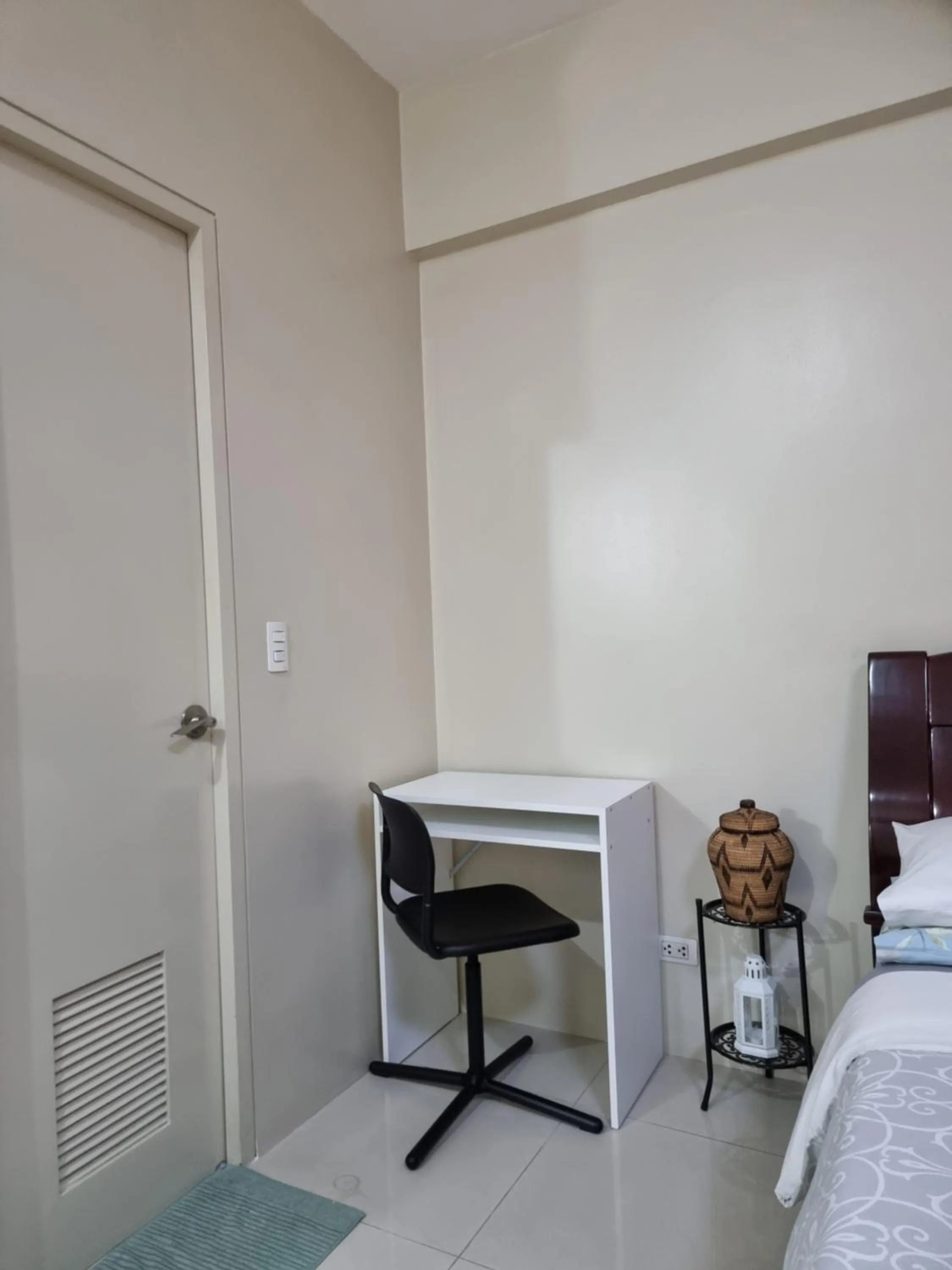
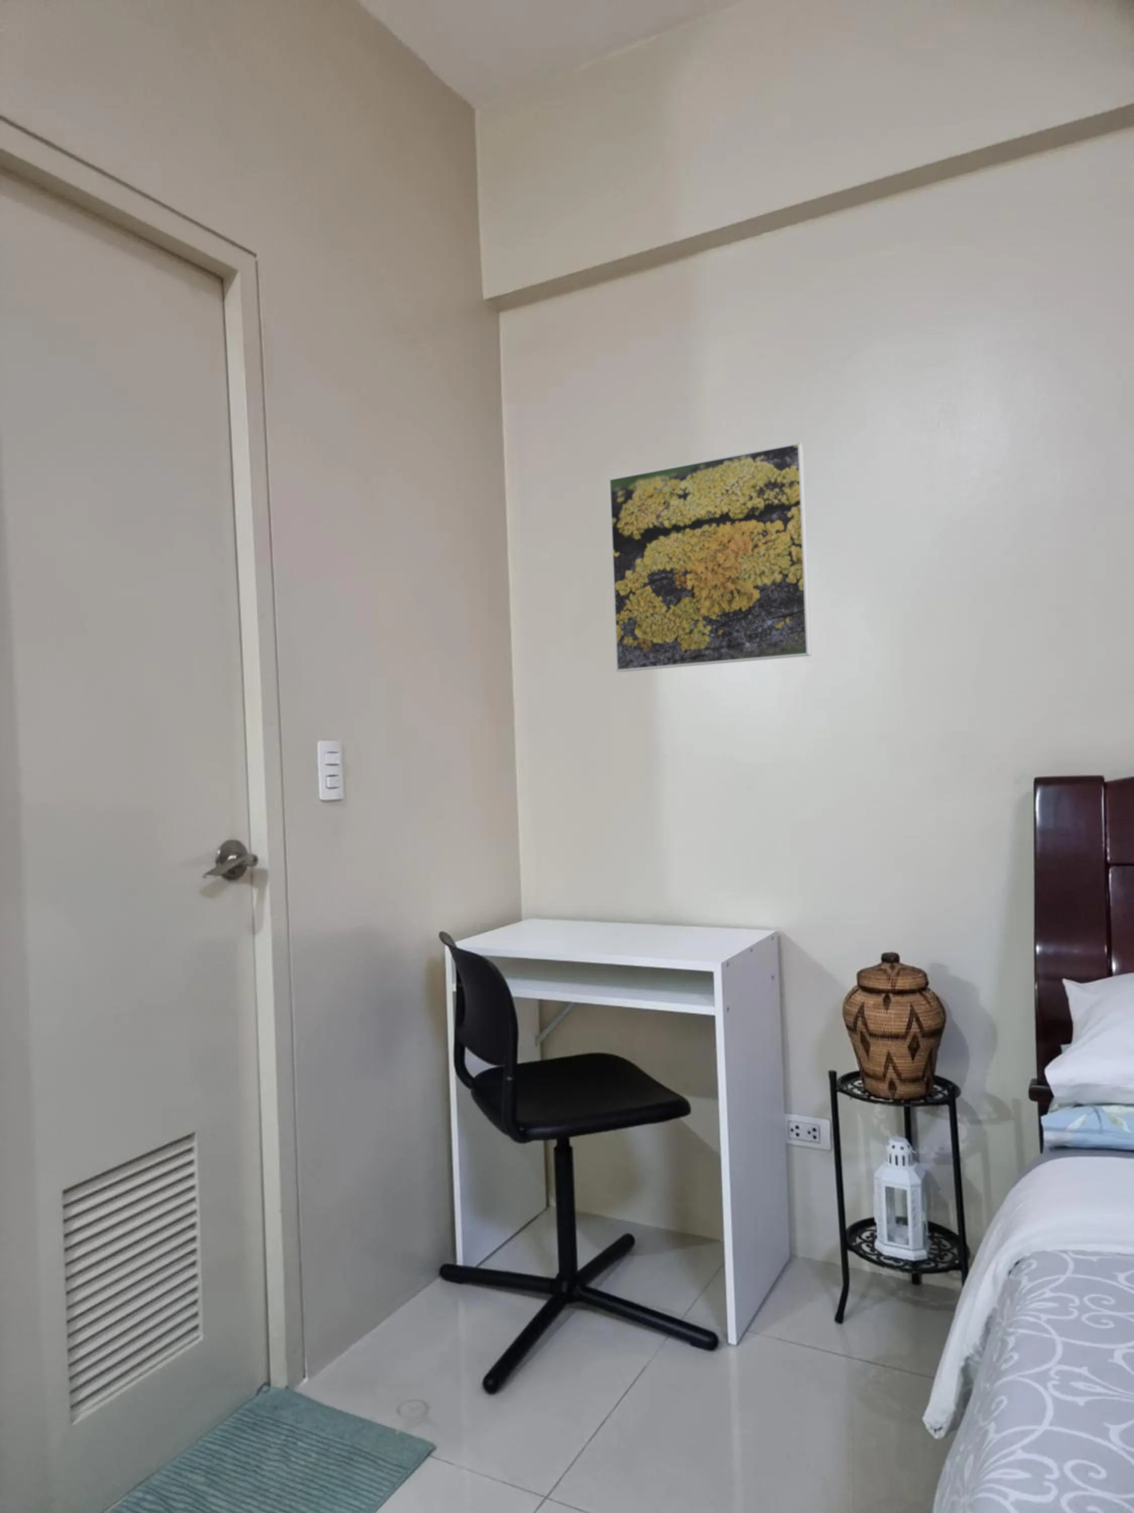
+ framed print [609,442,812,672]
